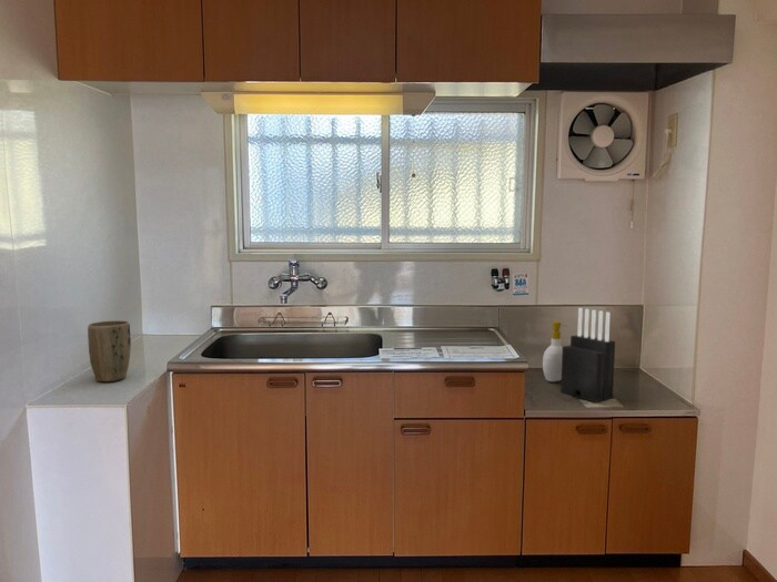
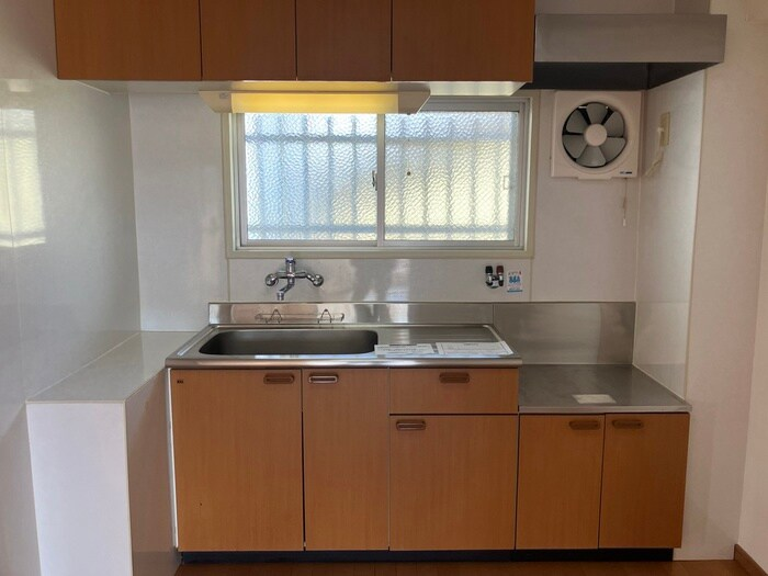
- plant pot [87,319,132,382]
- knife block [559,307,616,404]
- soap bottle [542,320,567,382]
